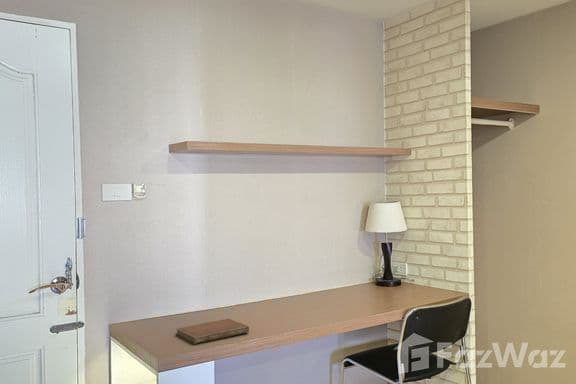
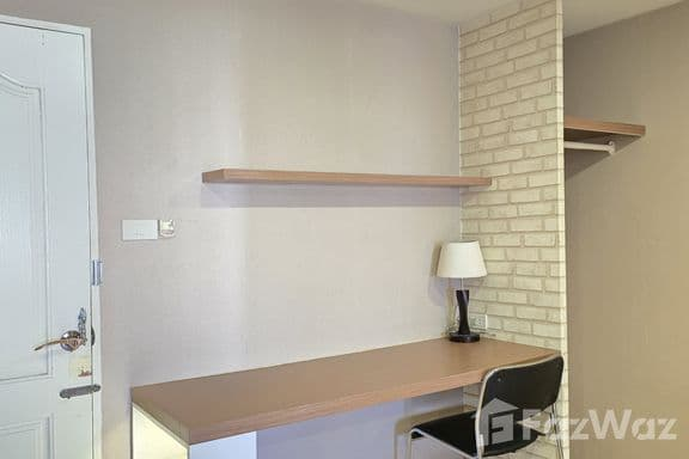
- notebook [175,318,250,345]
